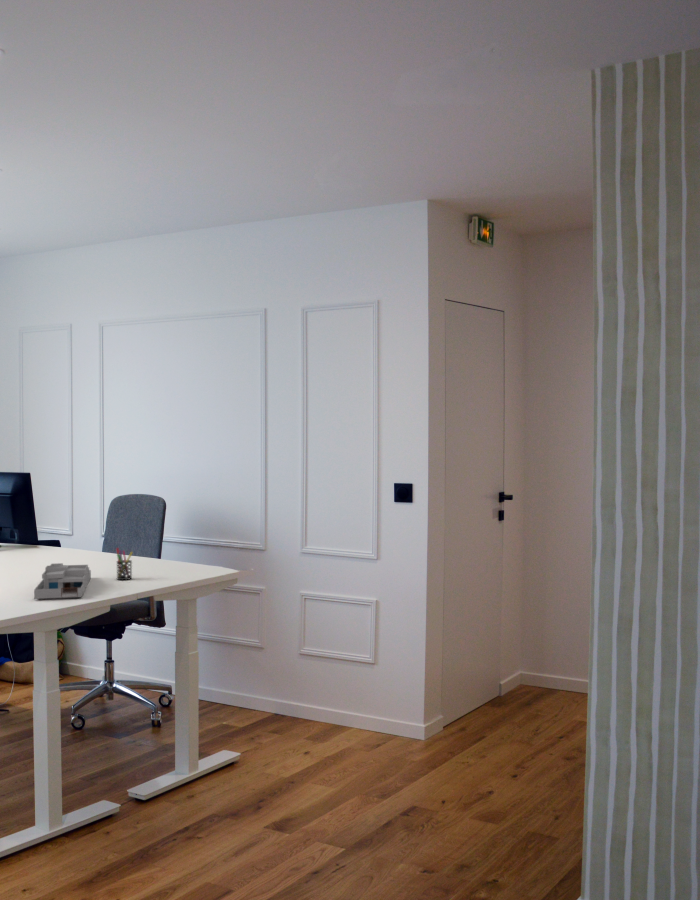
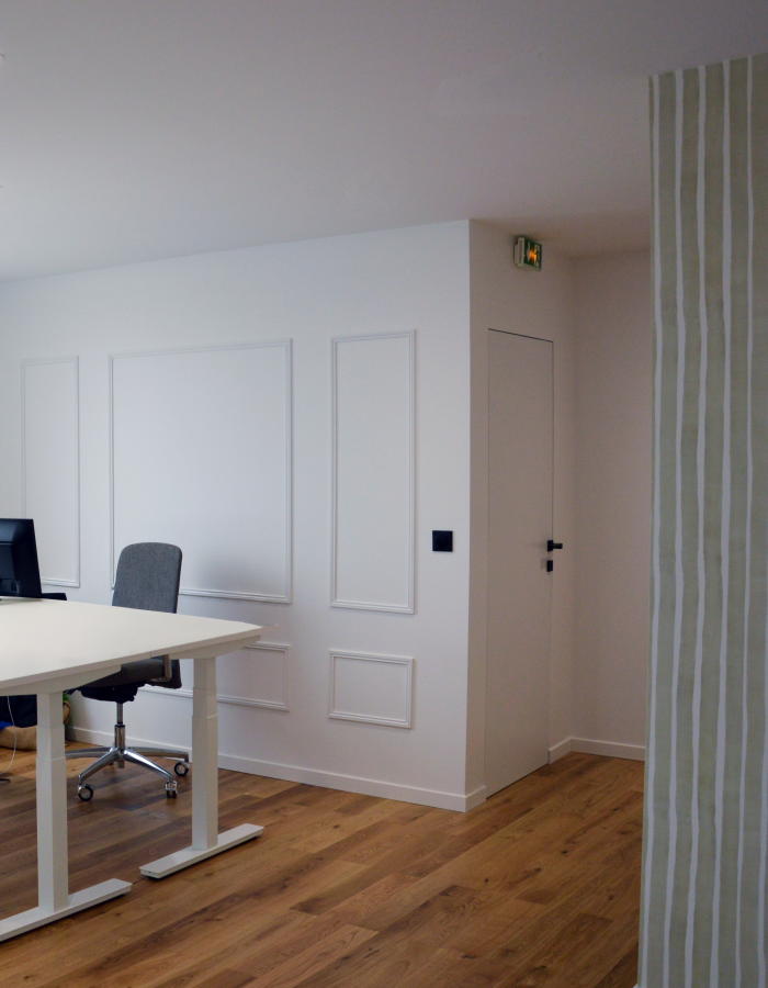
- pen holder [115,547,134,581]
- desk organizer [33,562,92,600]
